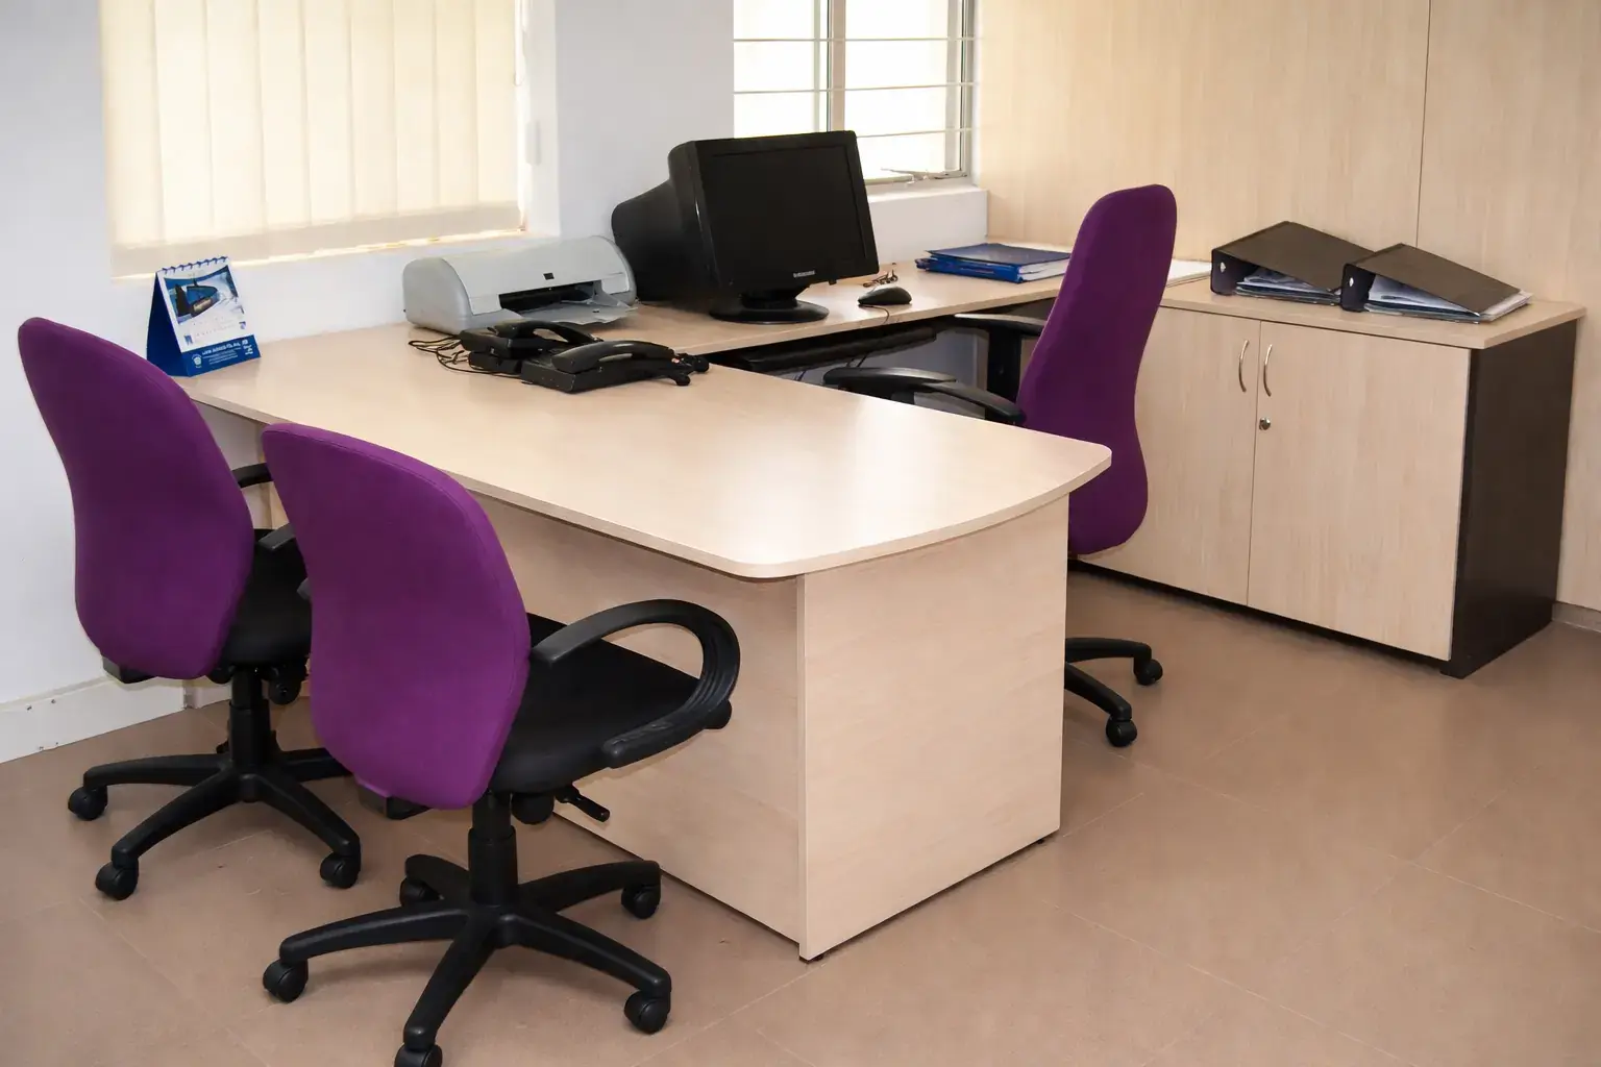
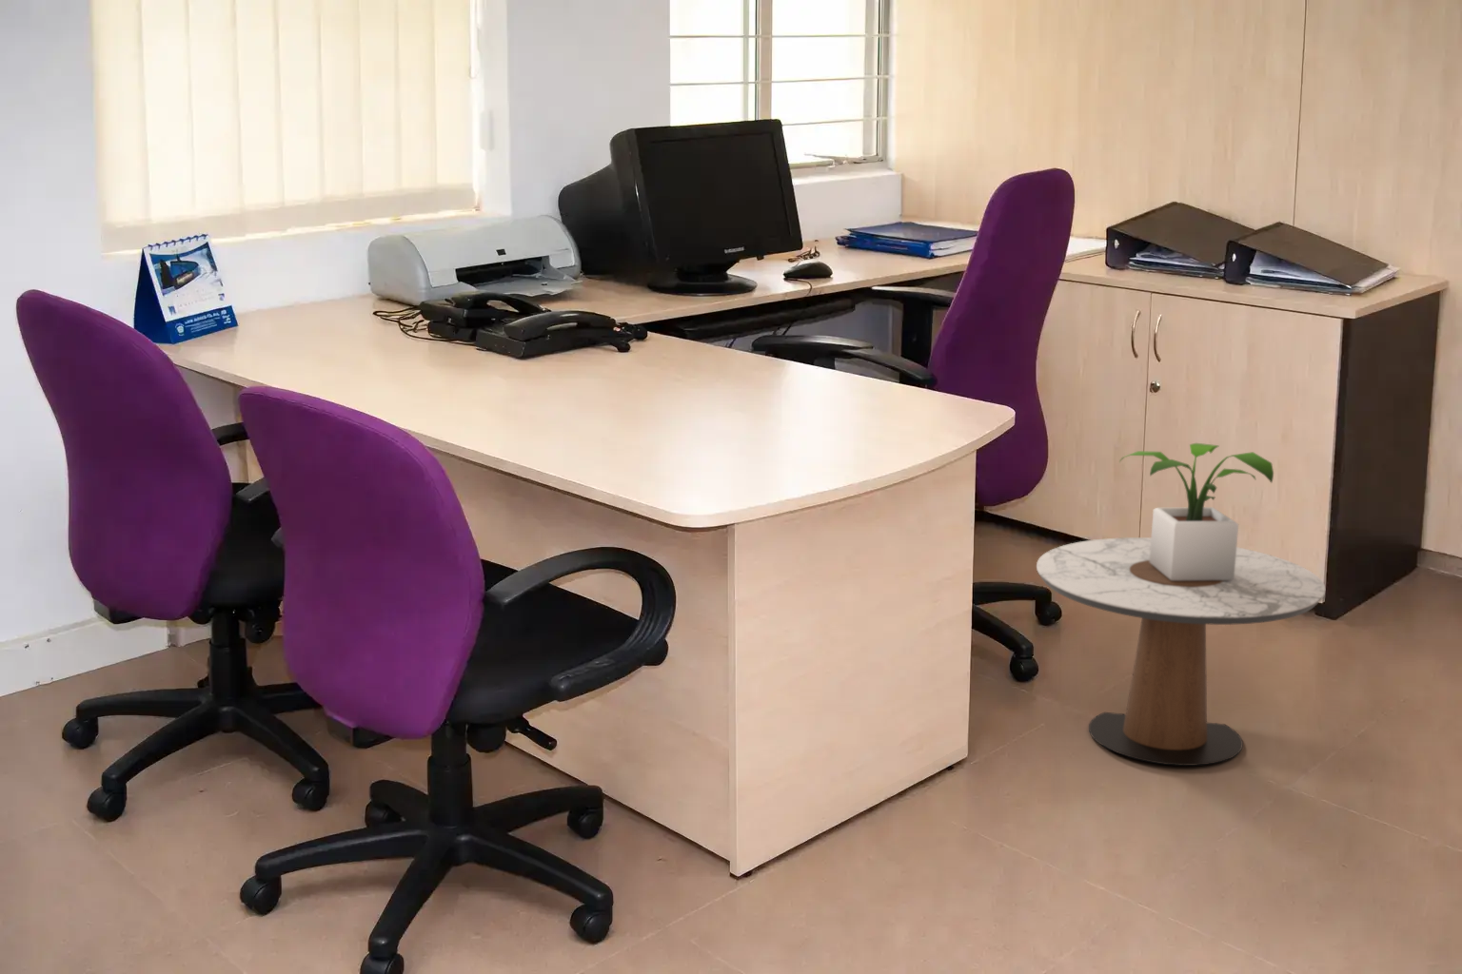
+ side table [1036,536,1326,766]
+ potted plant [1118,442,1275,582]
